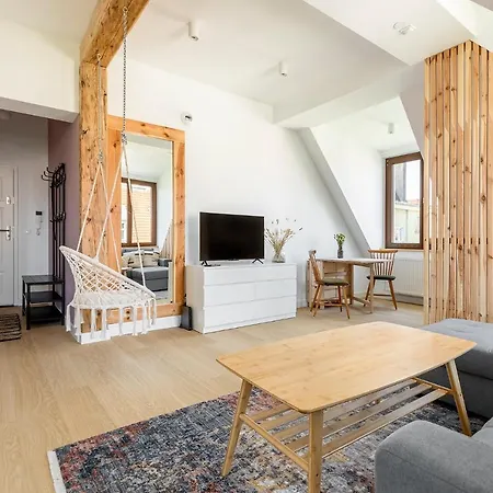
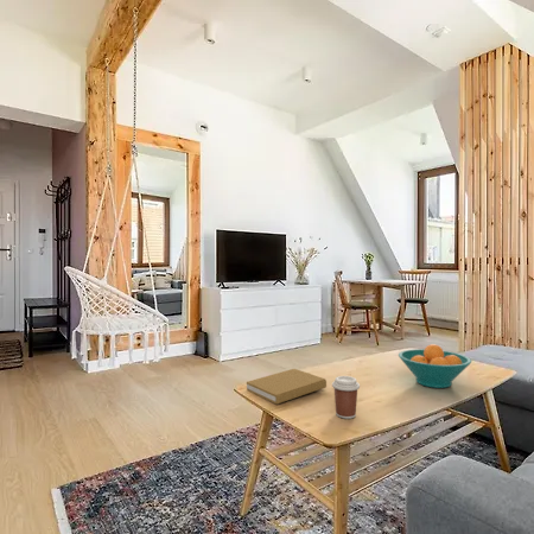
+ fruit bowl [398,343,472,389]
+ coffee cup [331,375,361,420]
+ book [246,368,328,406]
